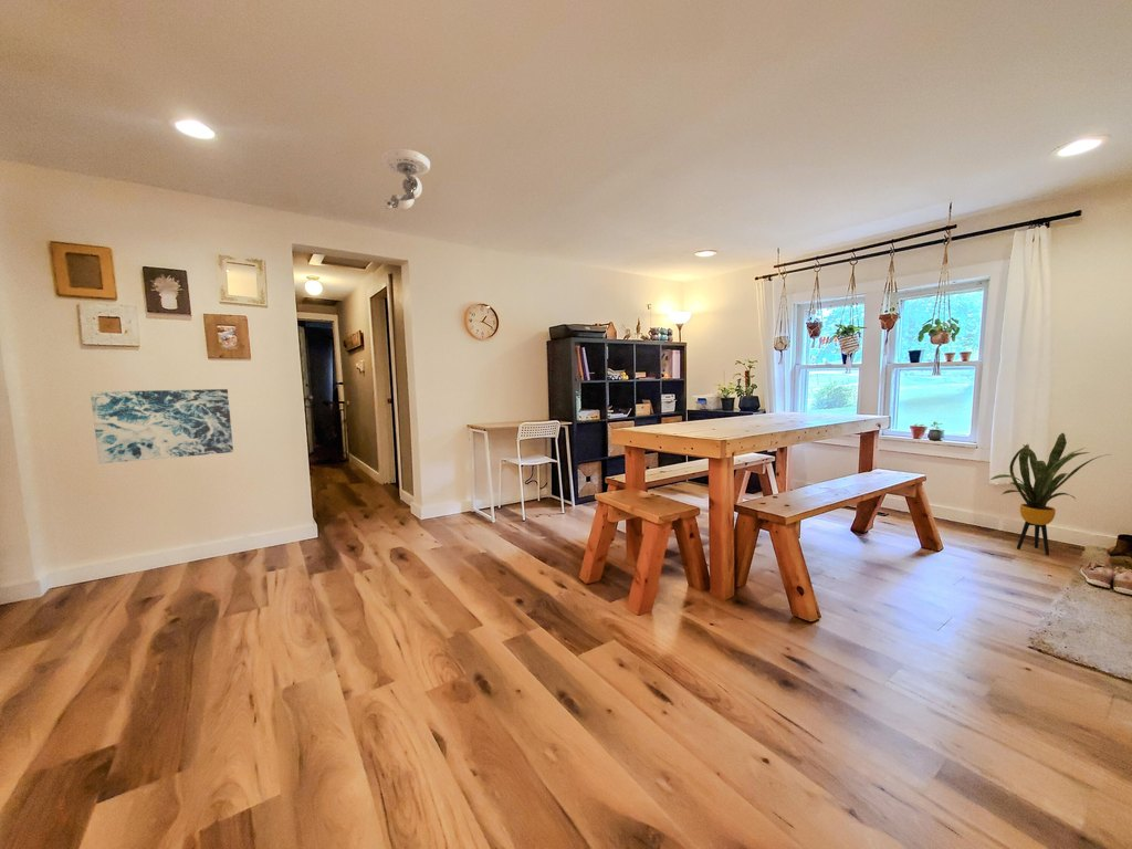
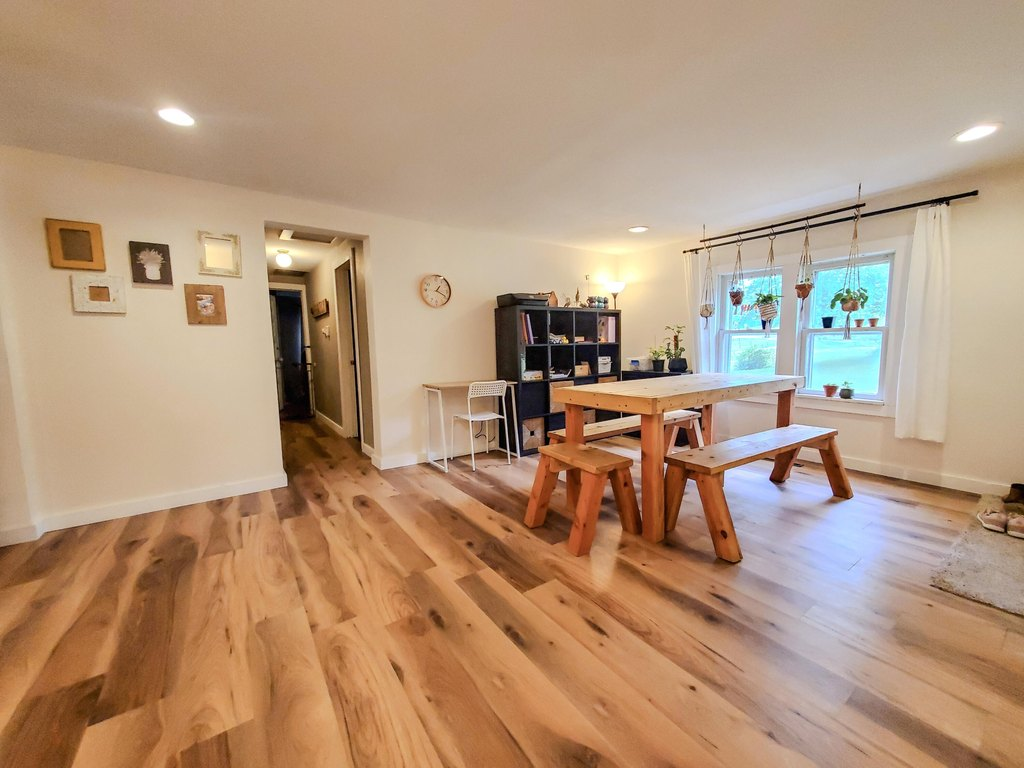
- security camera [381,148,431,210]
- house plant [989,432,1111,556]
- wall art [90,388,234,464]
